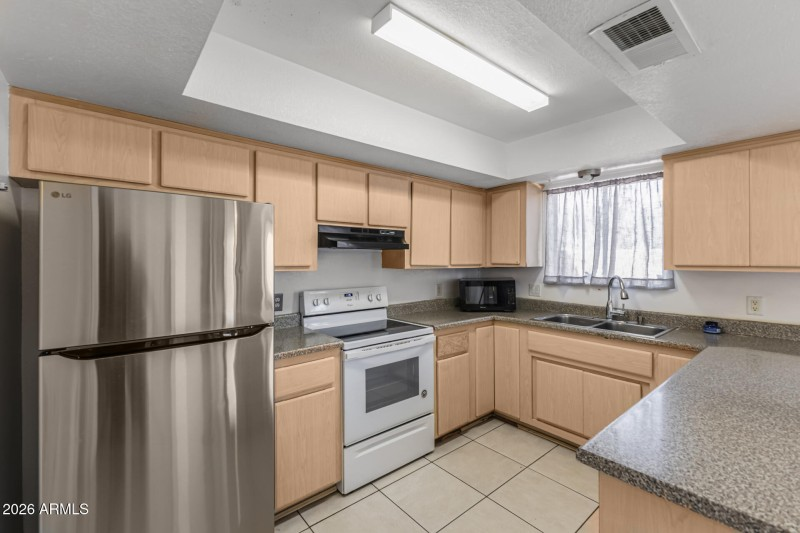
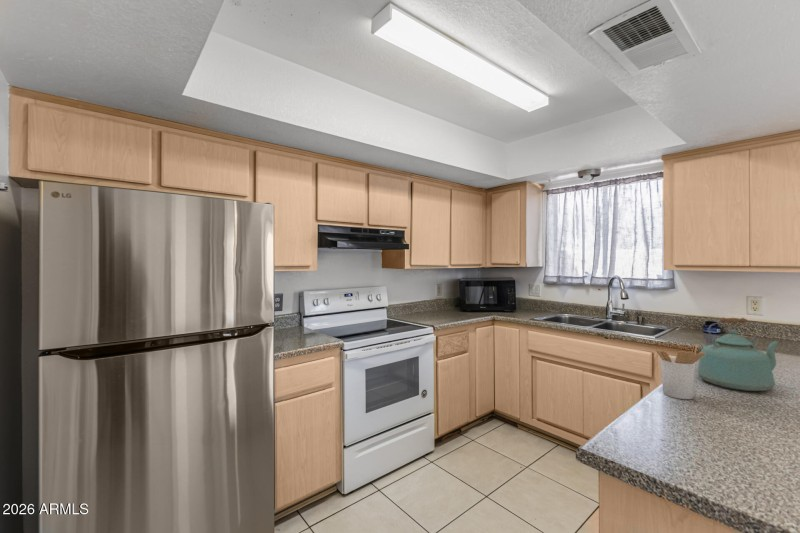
+ kettle [696,317,780,392]
+ utensil holder [655,343,706,400]
